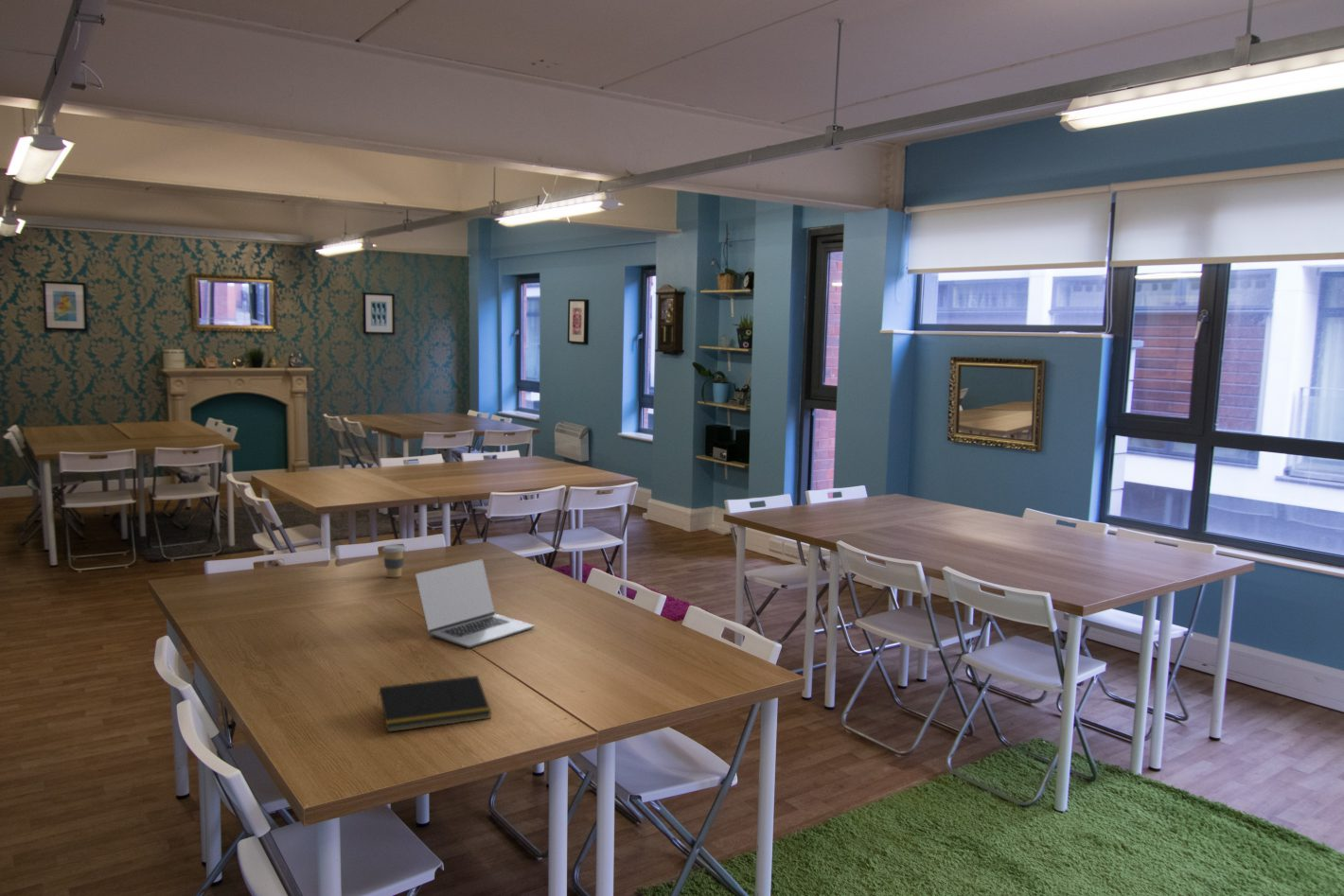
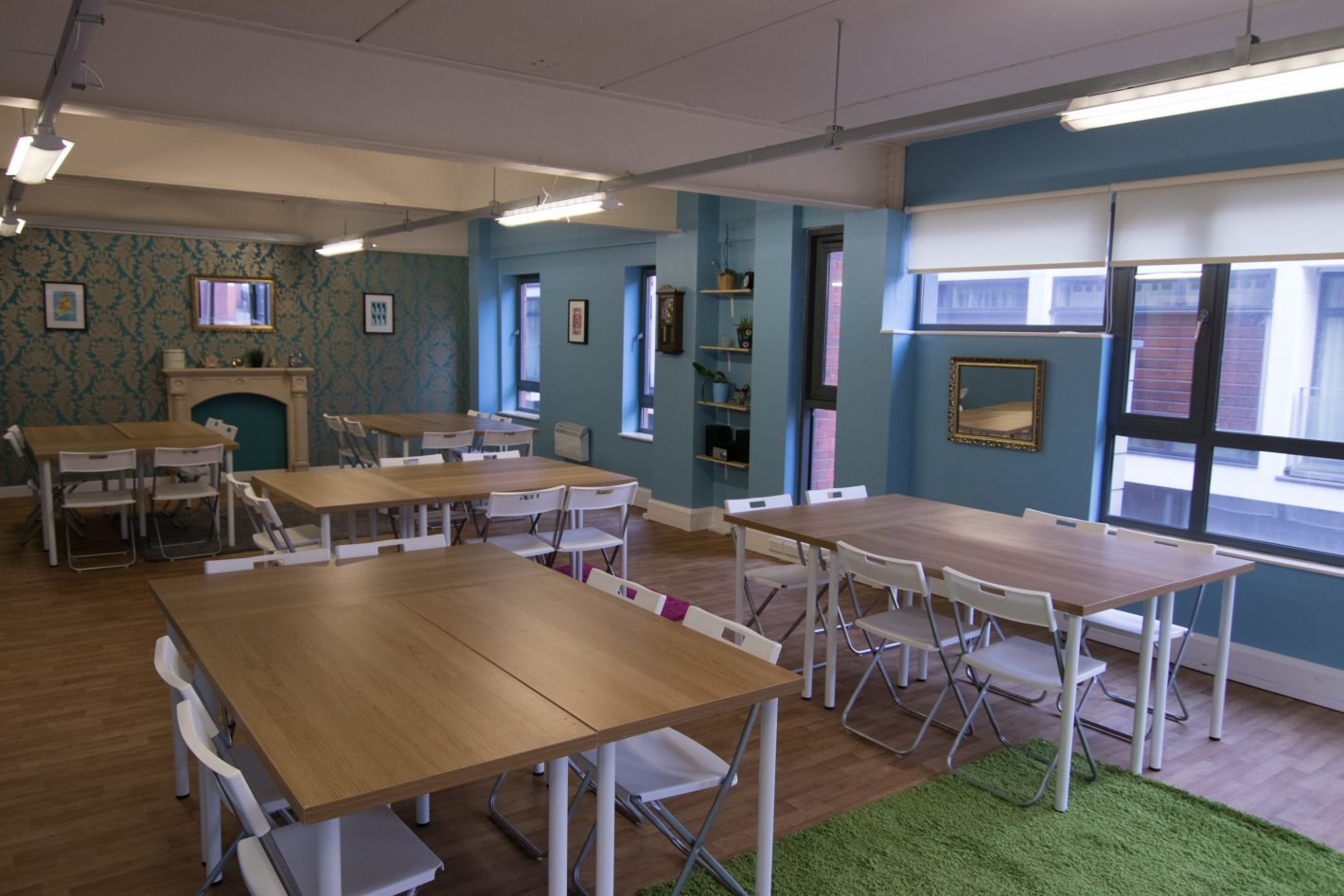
- laptop [415,558,536,649]
- notepad [376,675,492,733]
- coffee cup [381,543,407,578]
